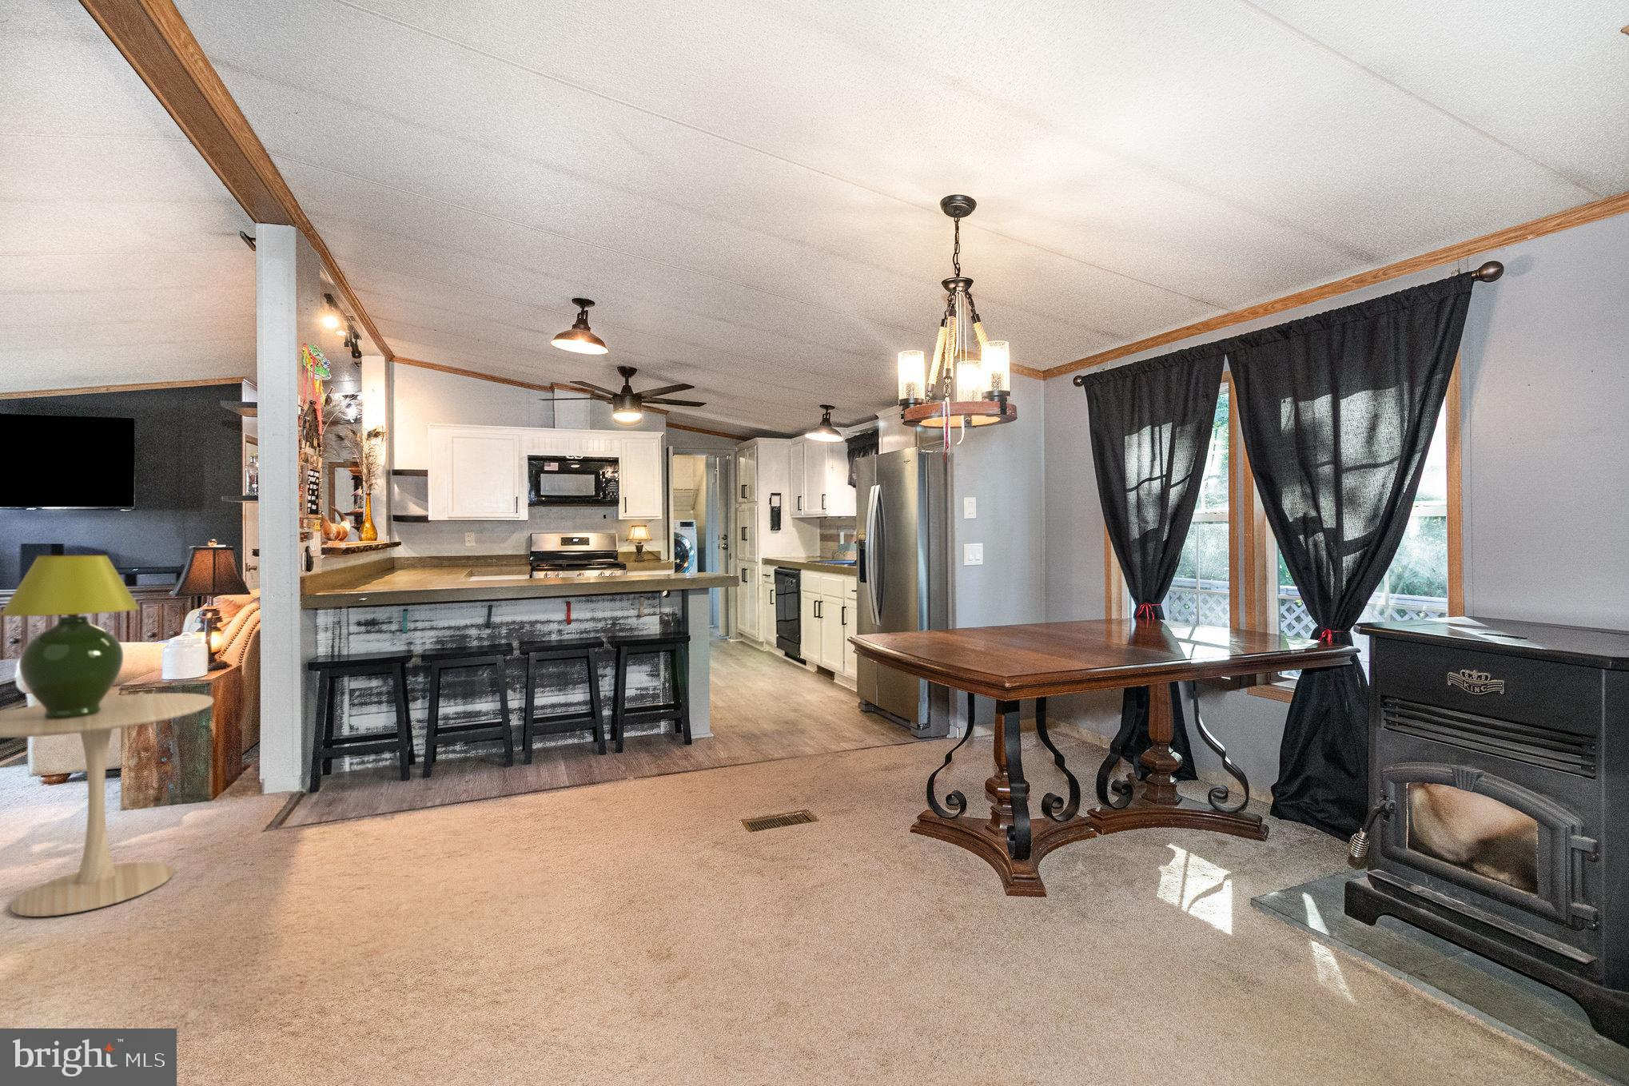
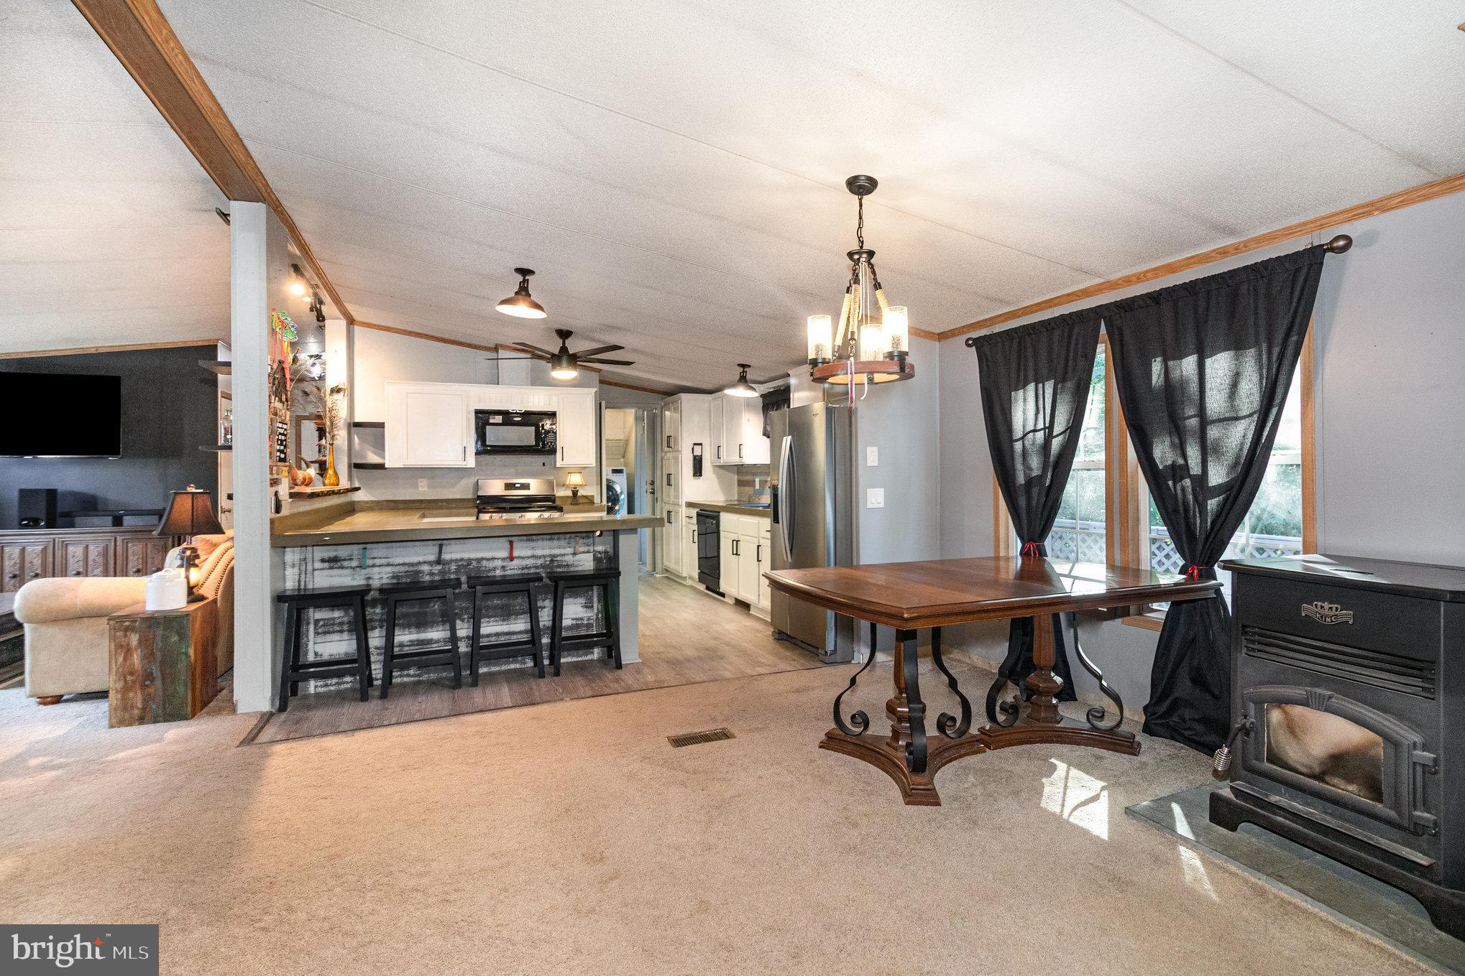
- side table [0,692,215,918]
- table lamp [0,555,142,719]
